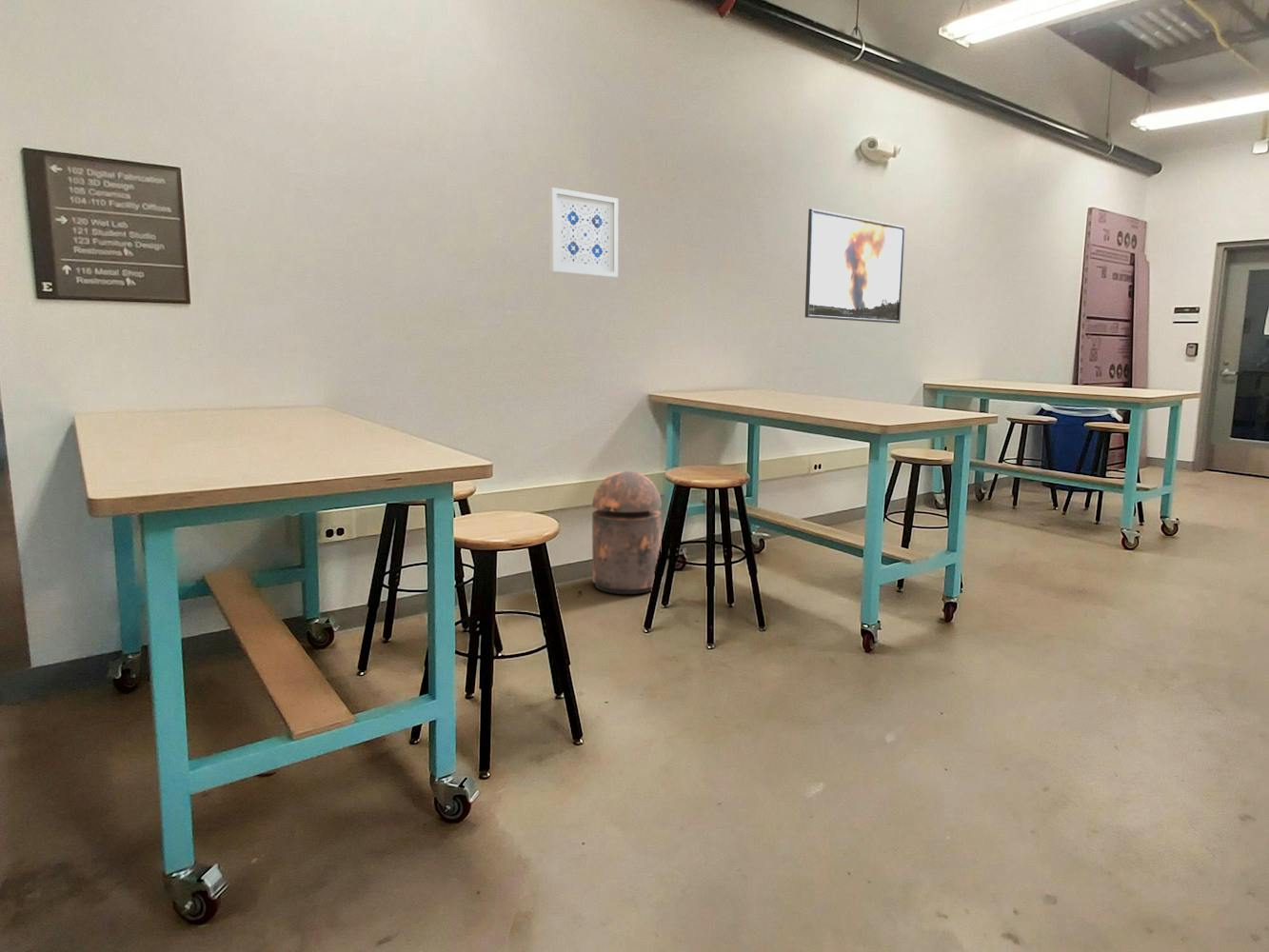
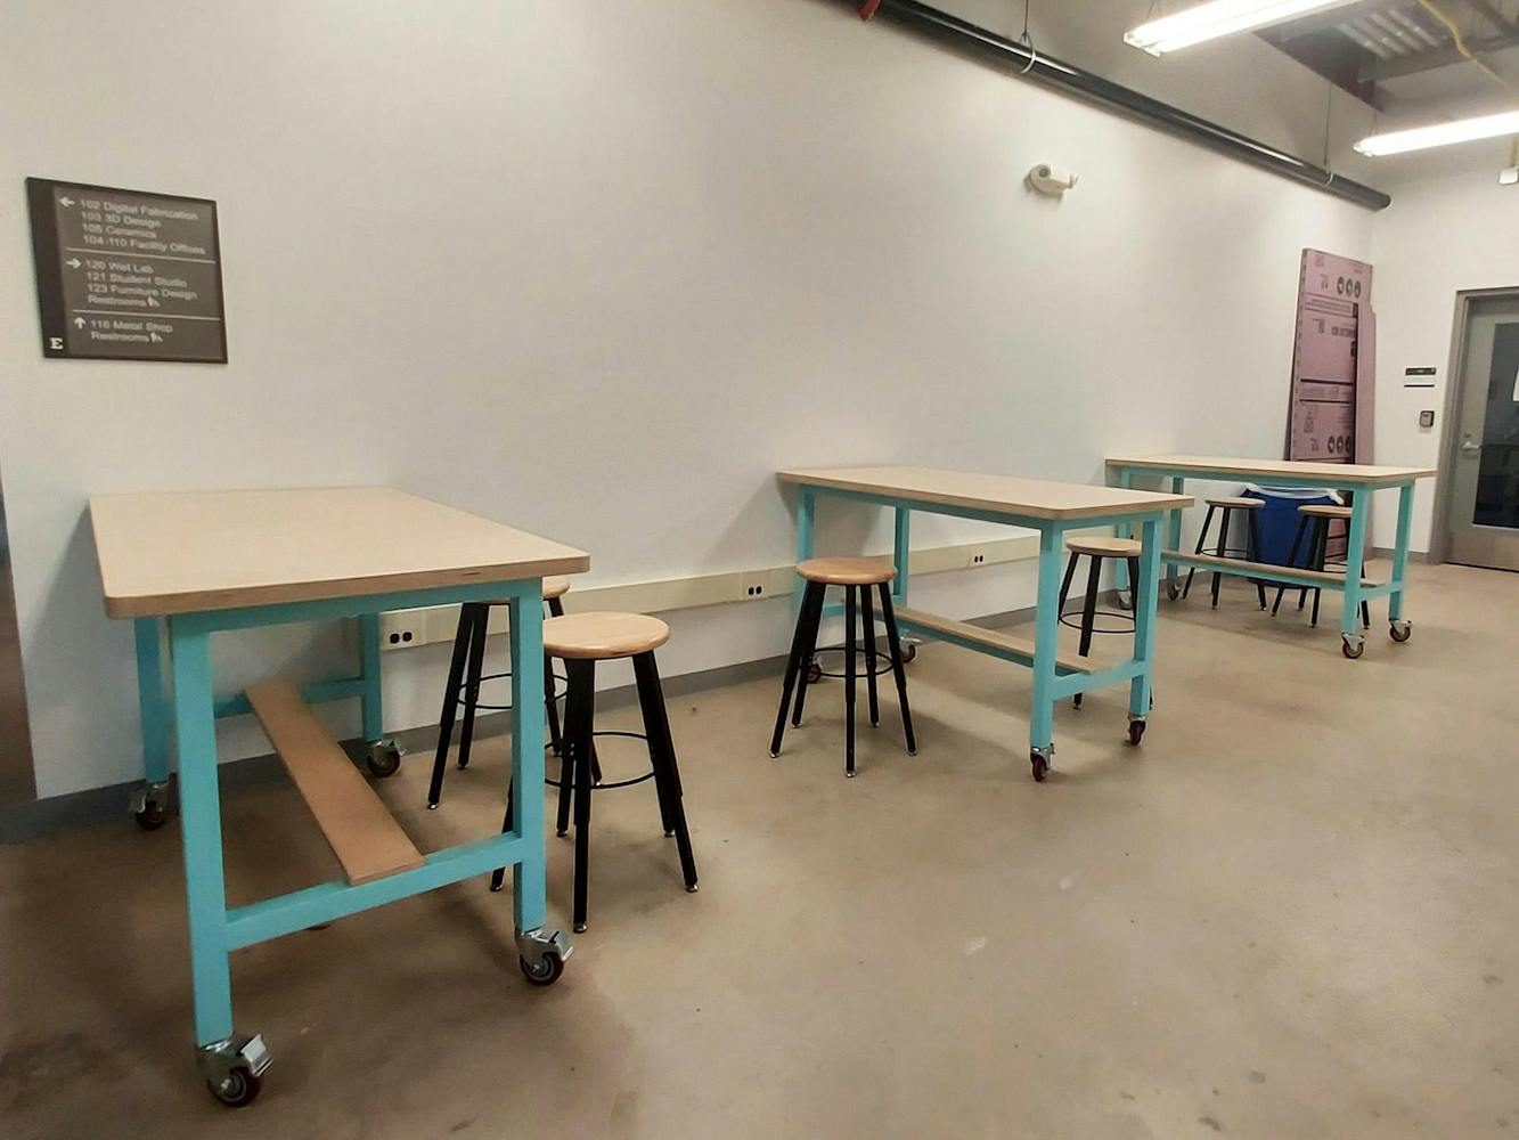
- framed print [804,208,906,325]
- trash can [591,470,663,595]
- wall art [548,187,619,278]
